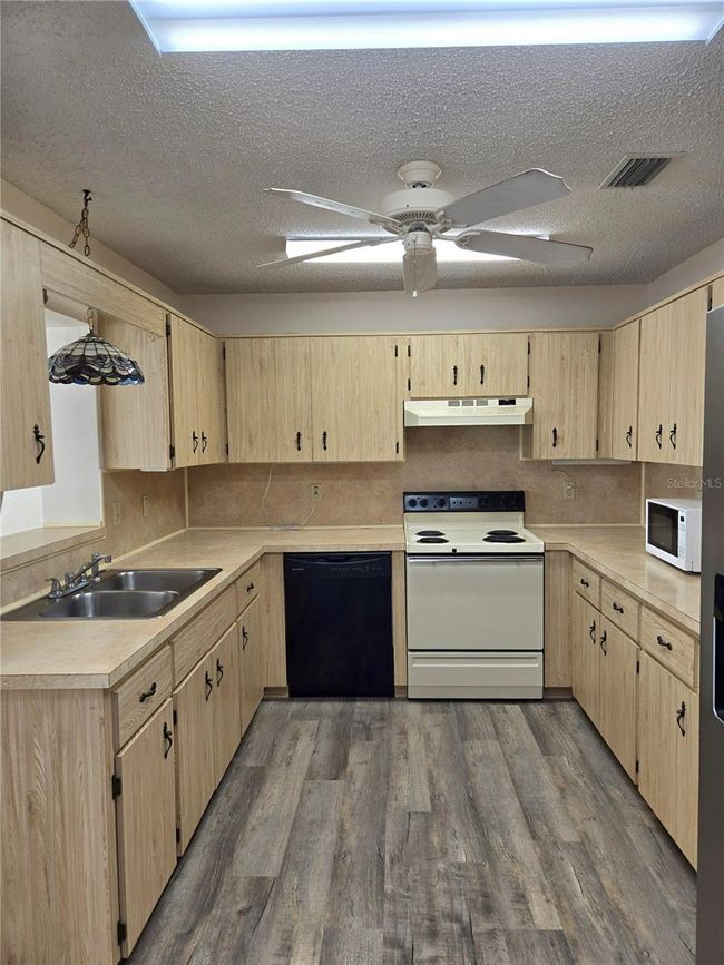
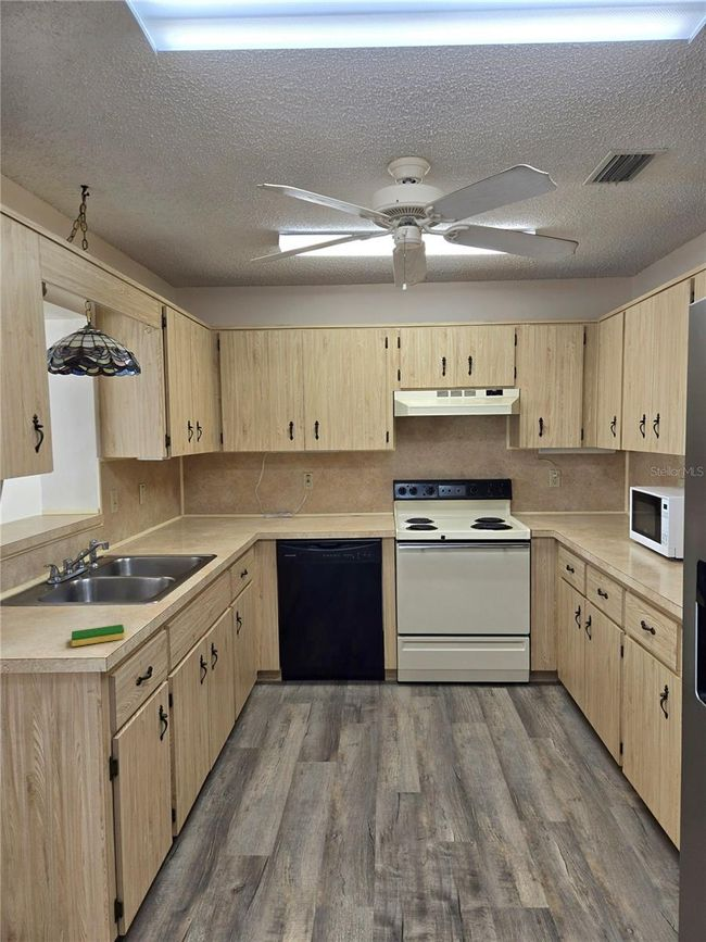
+ dish sponge [71,624,126,648]
